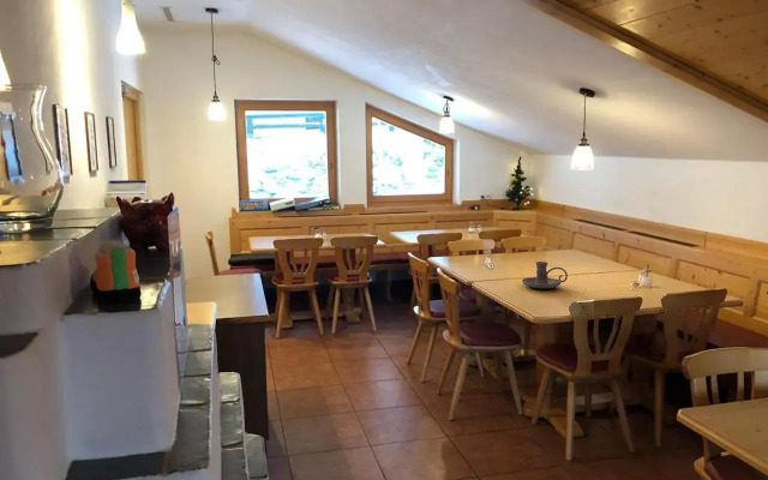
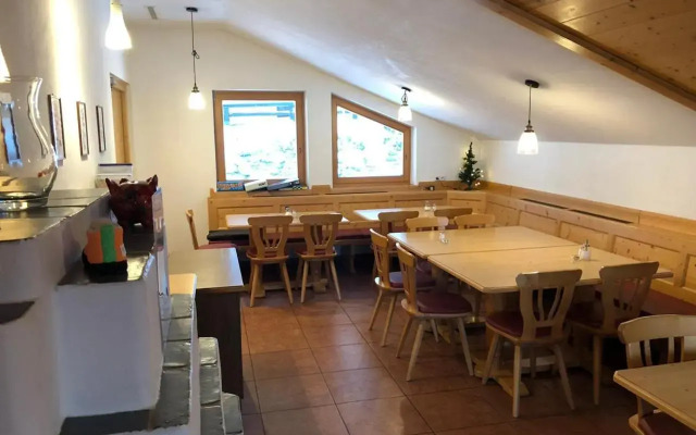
- candle holder [521,260,569,289]
